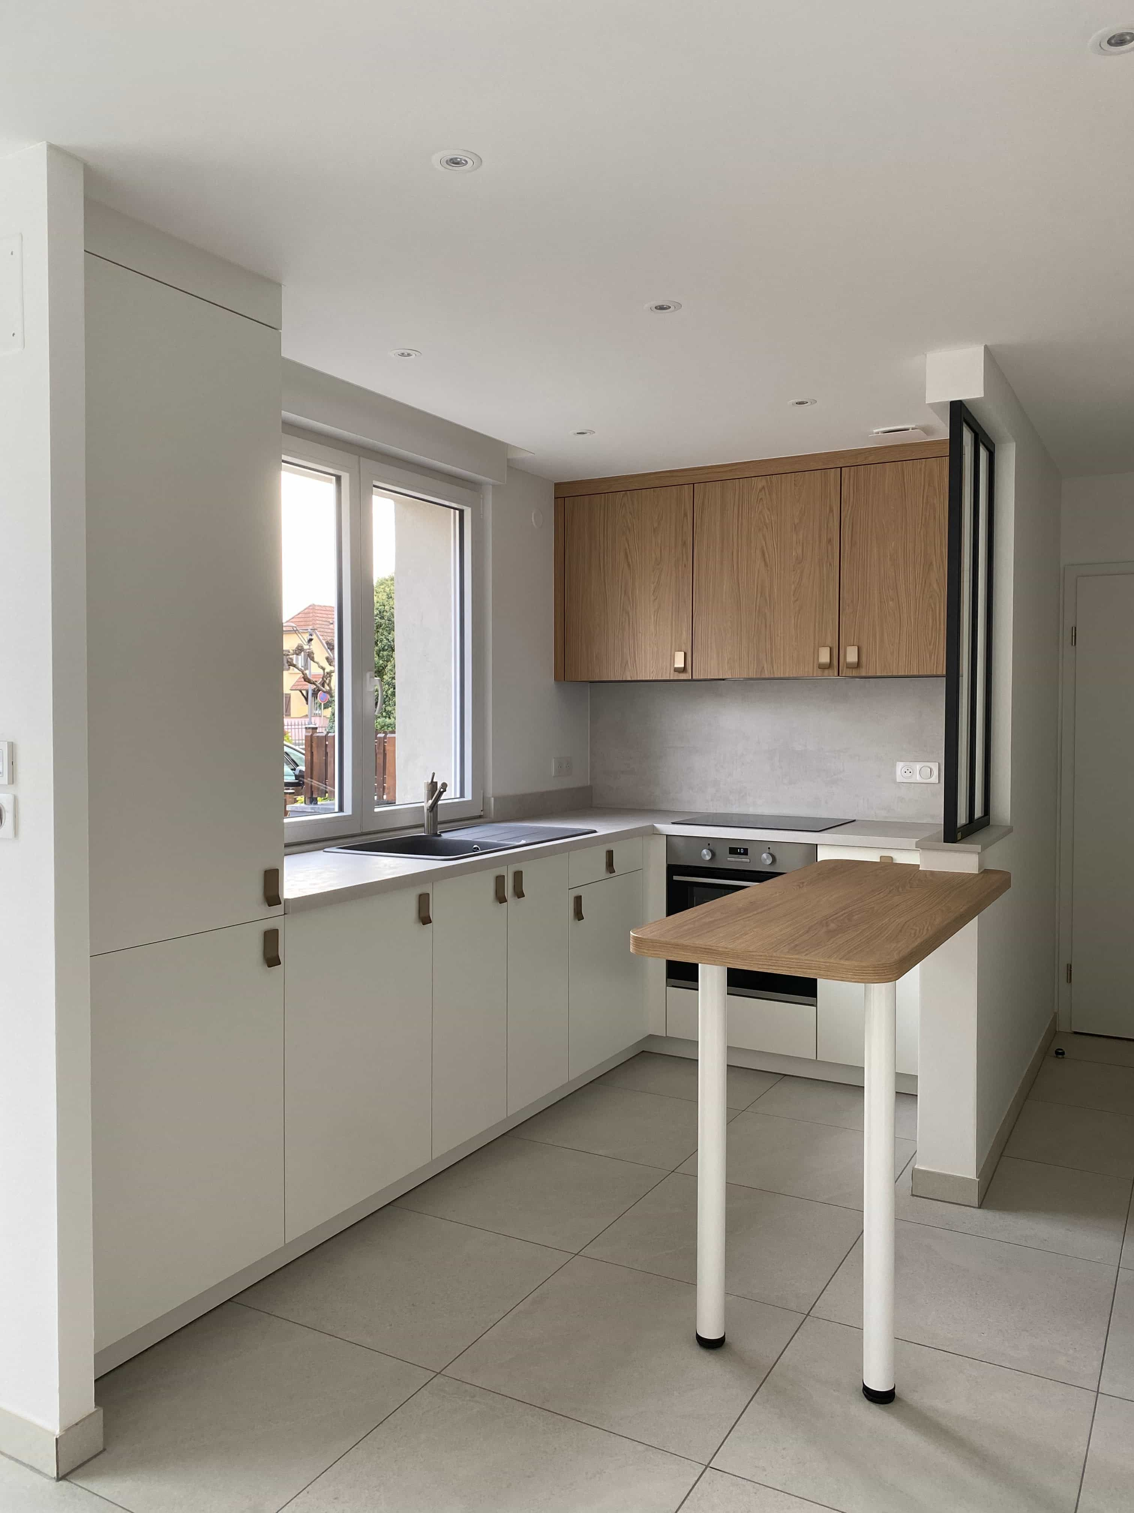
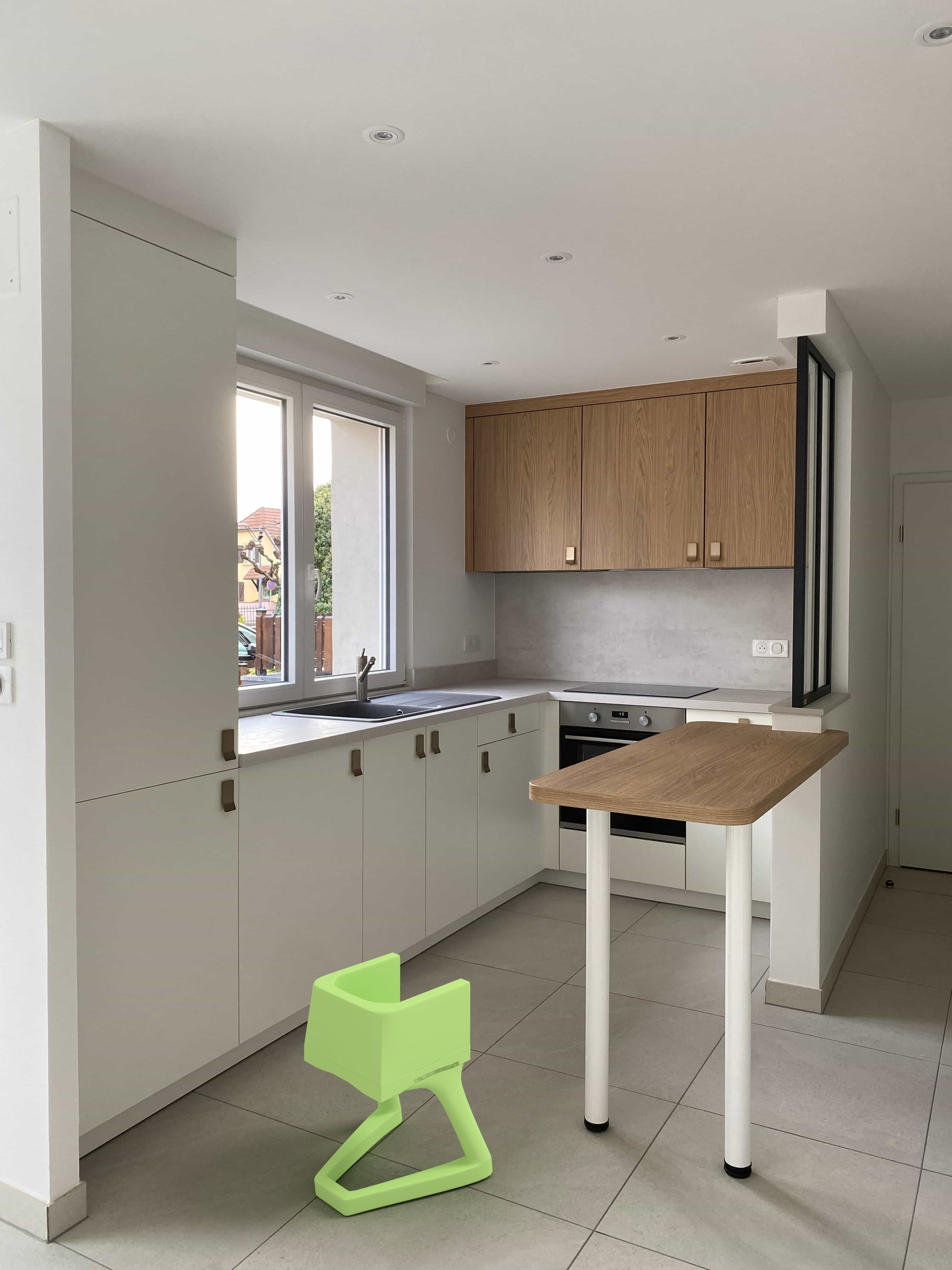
+ chair [304,952,493,1216]
